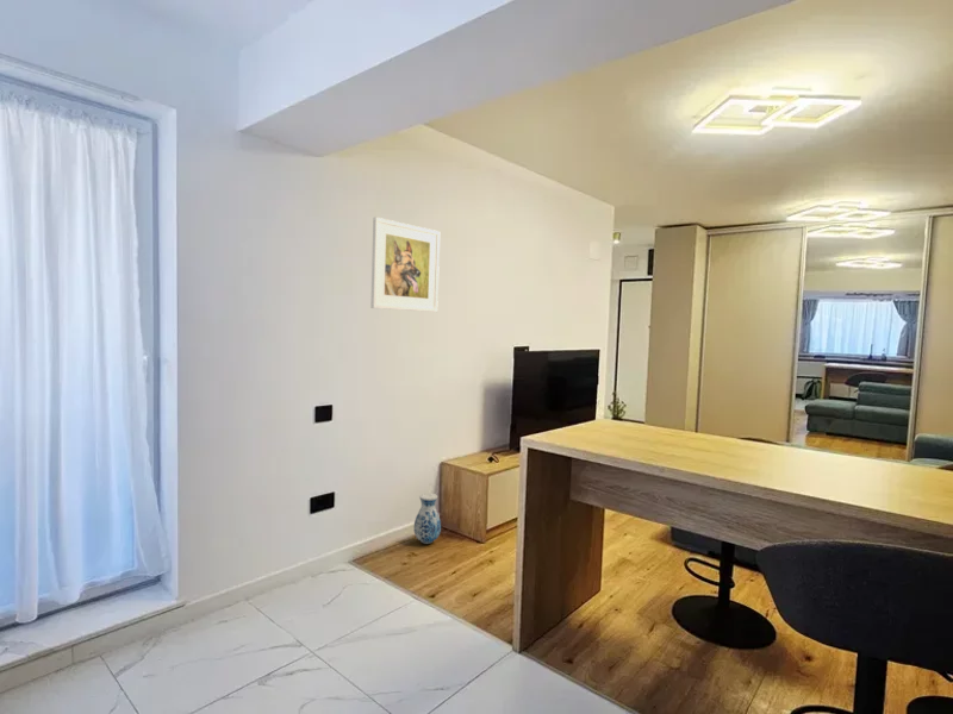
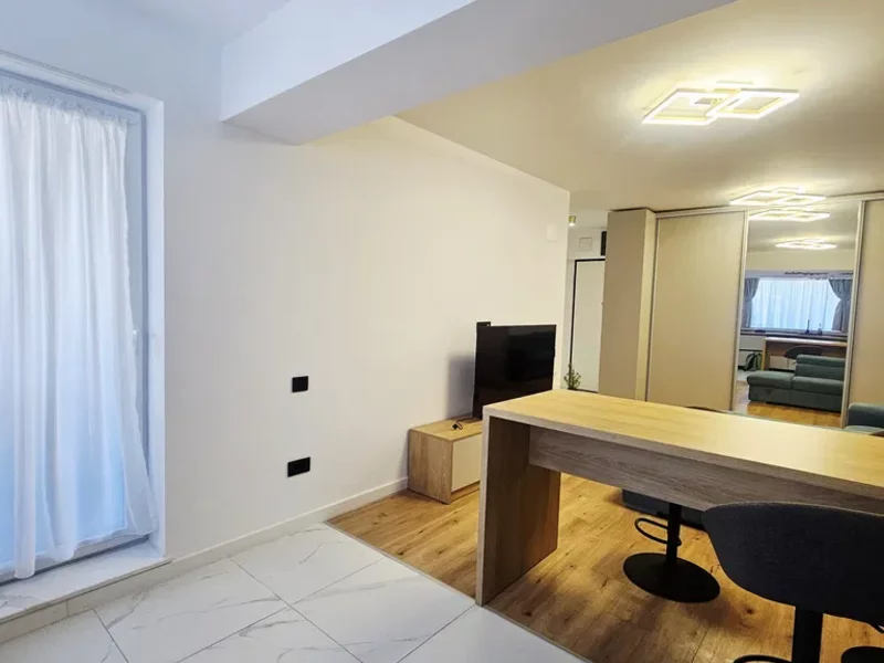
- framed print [369,215,441,313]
- vase [413,493,442,545]
